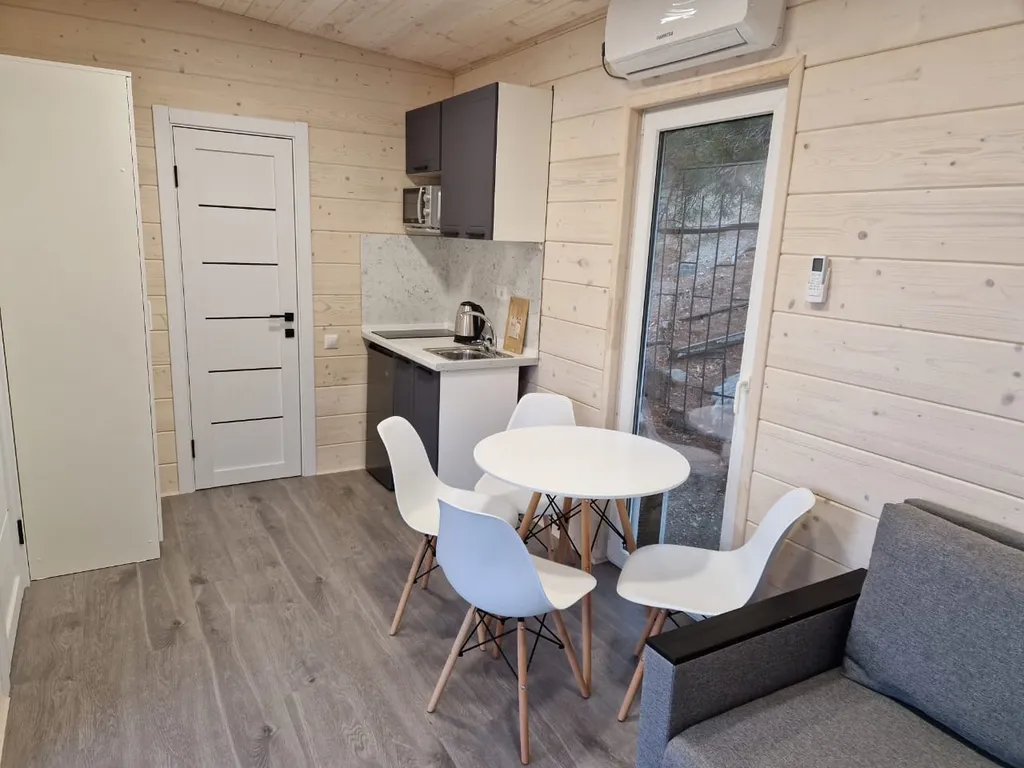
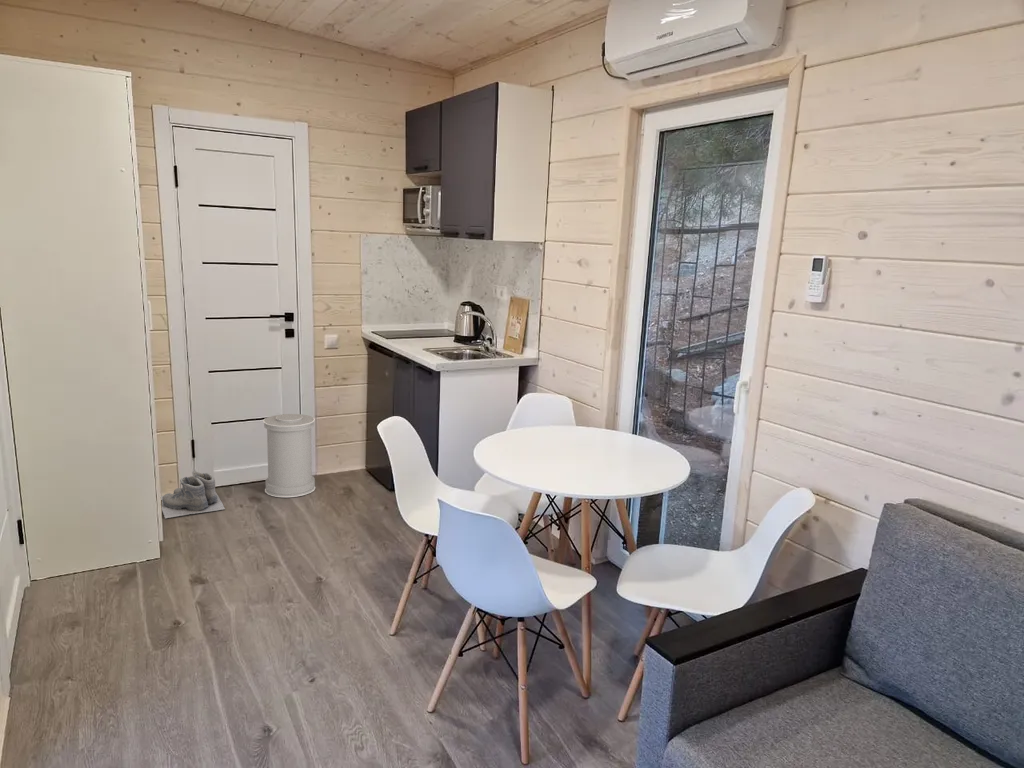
+ trash can [262,413,316,498]
+ boots [160,470,226,519]
